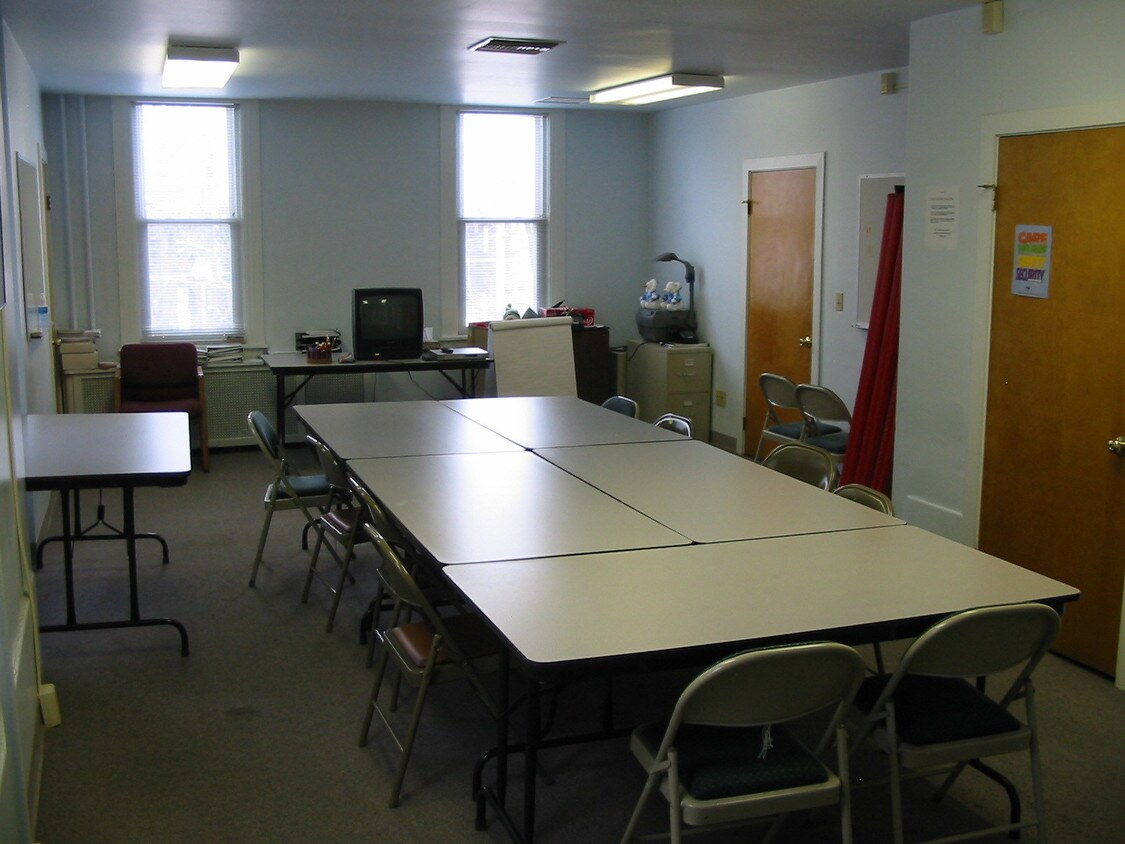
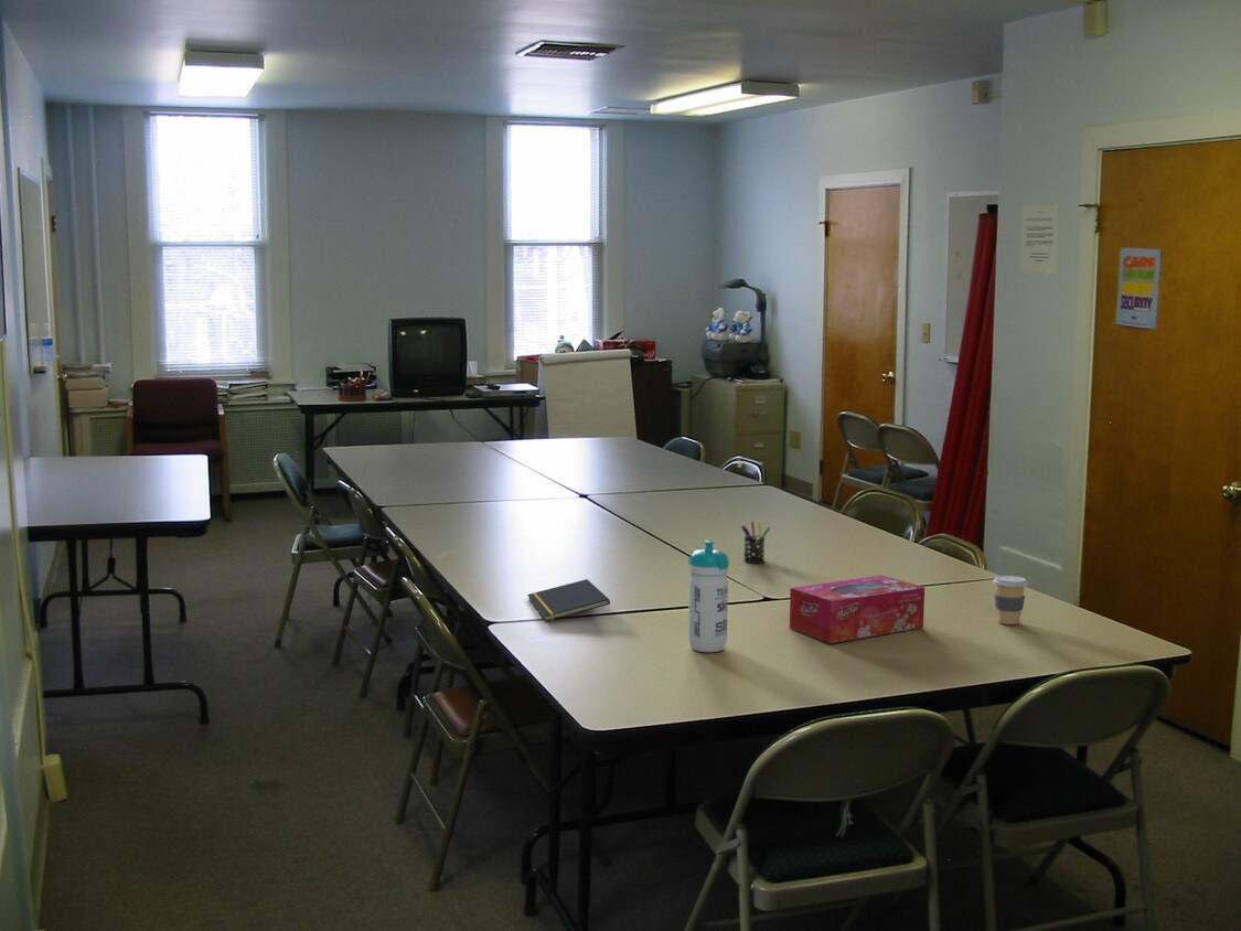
+ coffee cup [992,575,1029,625]
+ notepad [526,578,611,622]
+ pen holder [740,521,771,565]
+ tissue box [789,575,926,644]
+ water bottle [687,539,730,653]
